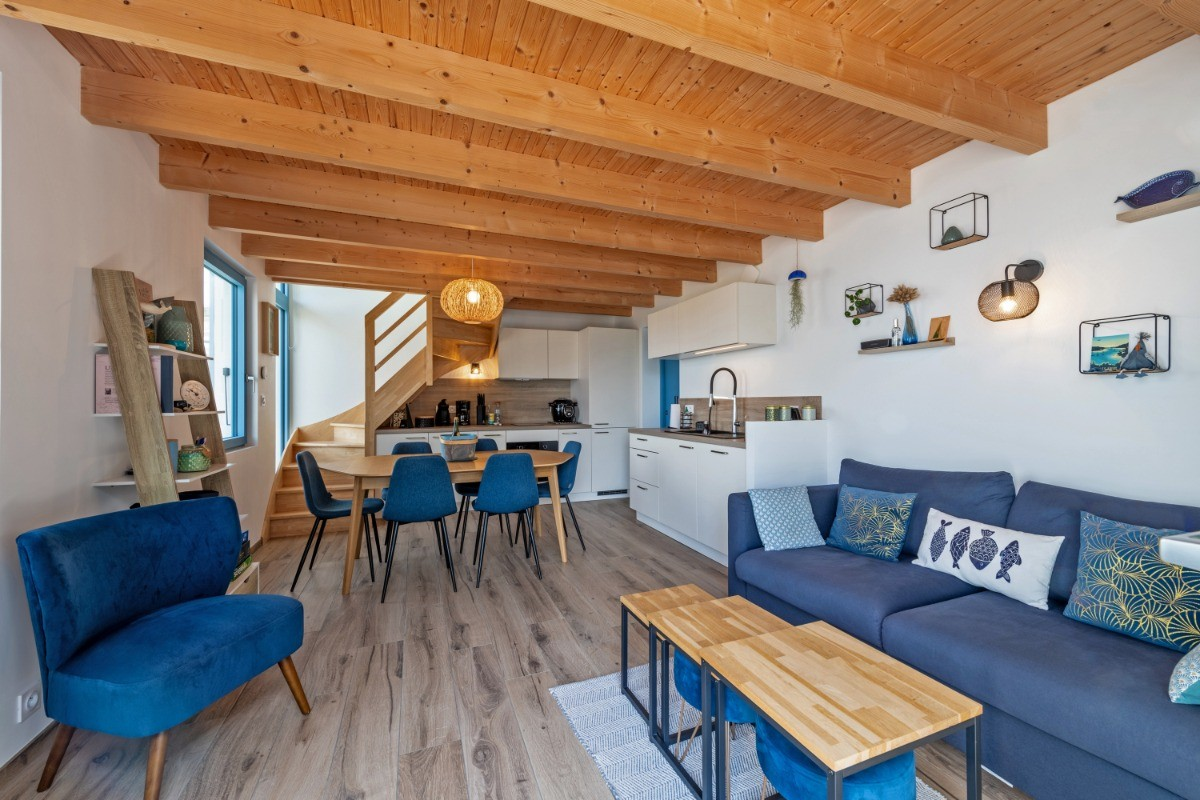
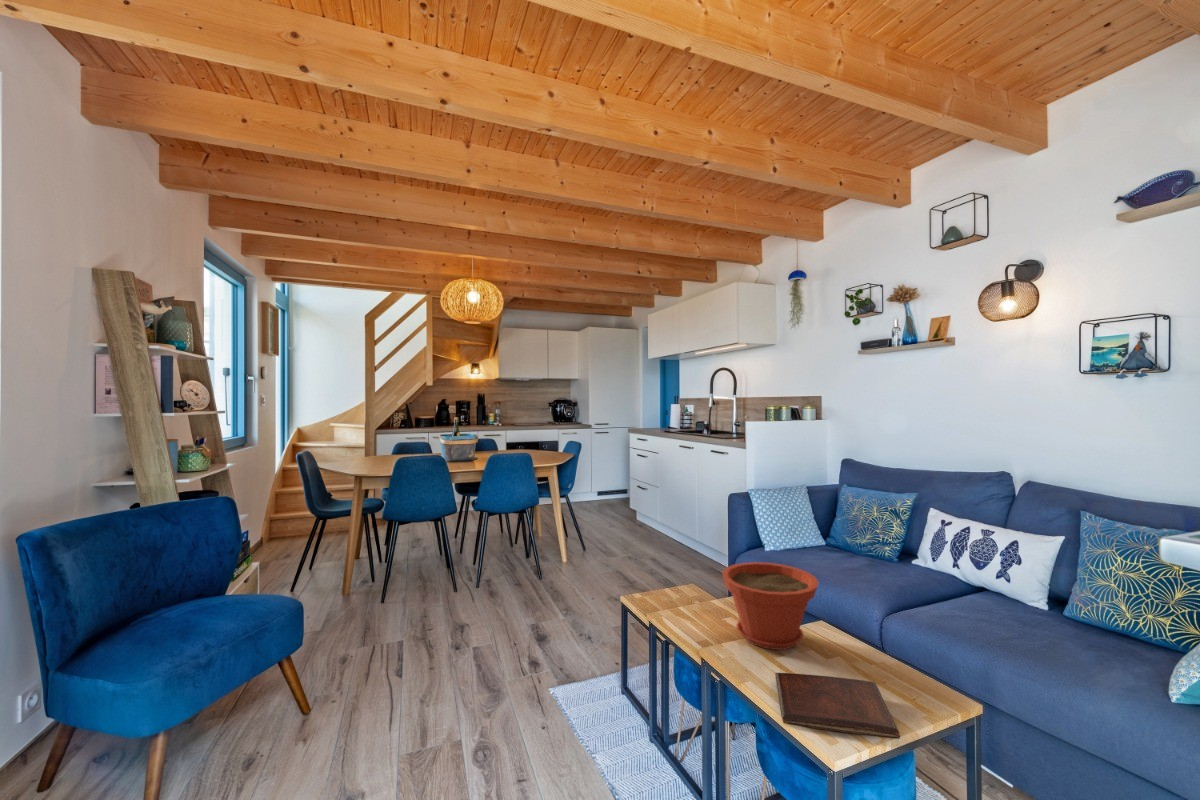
+ plant pot [721,561,820,651]
+ book [774,672,901,740]
